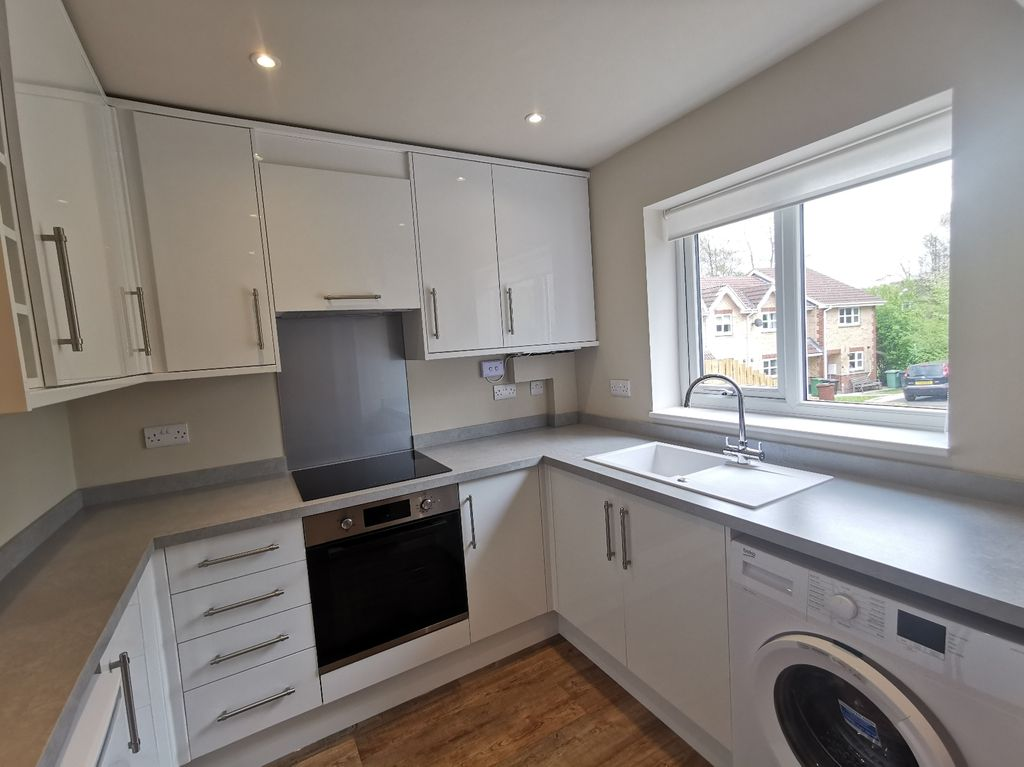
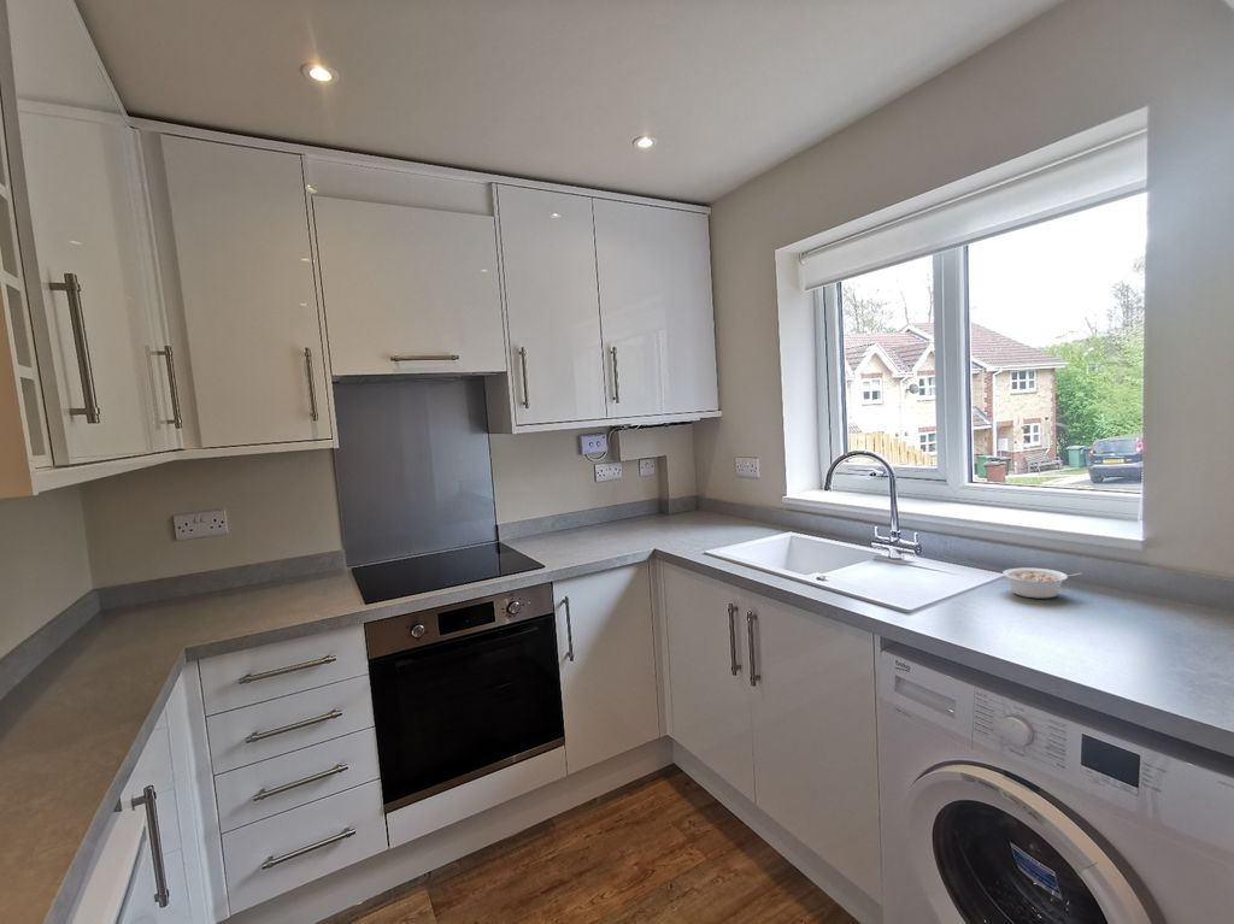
+ legume [1001,567,1083,599]
